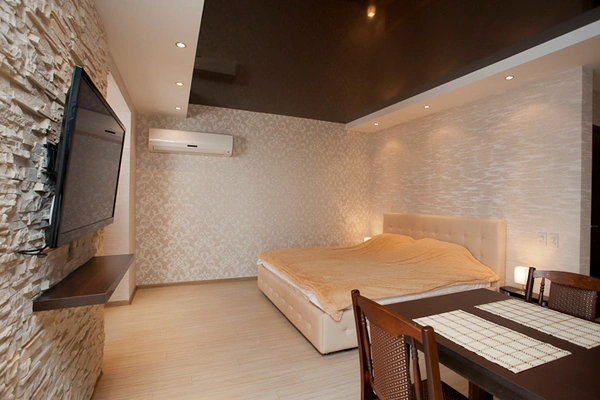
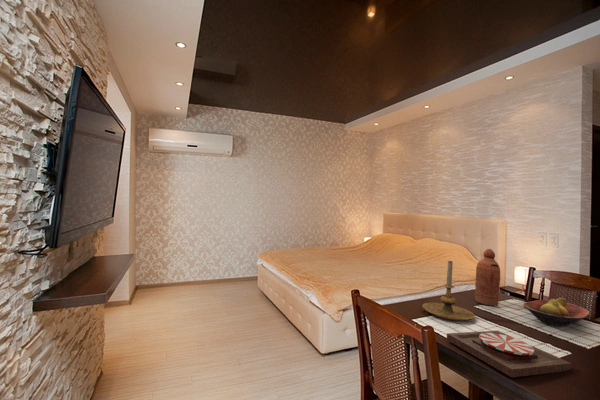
+ bottle [474,248,501,307]
+ fruit bowl [522,297,591,327]
+ plate [446,330,572,378]
+ candle holder [421,260,476,322]
